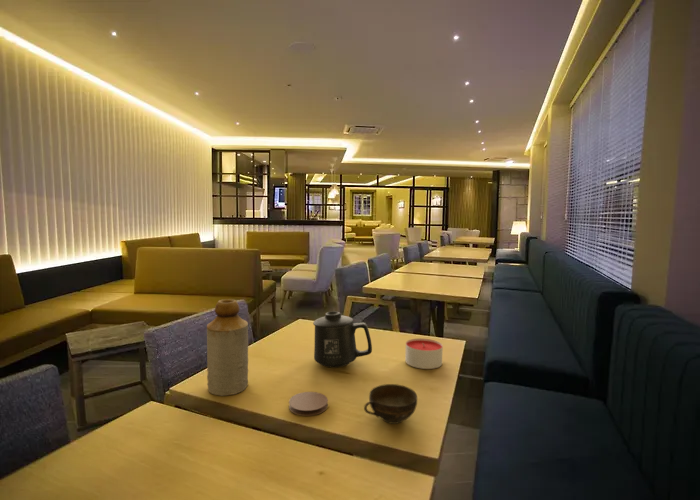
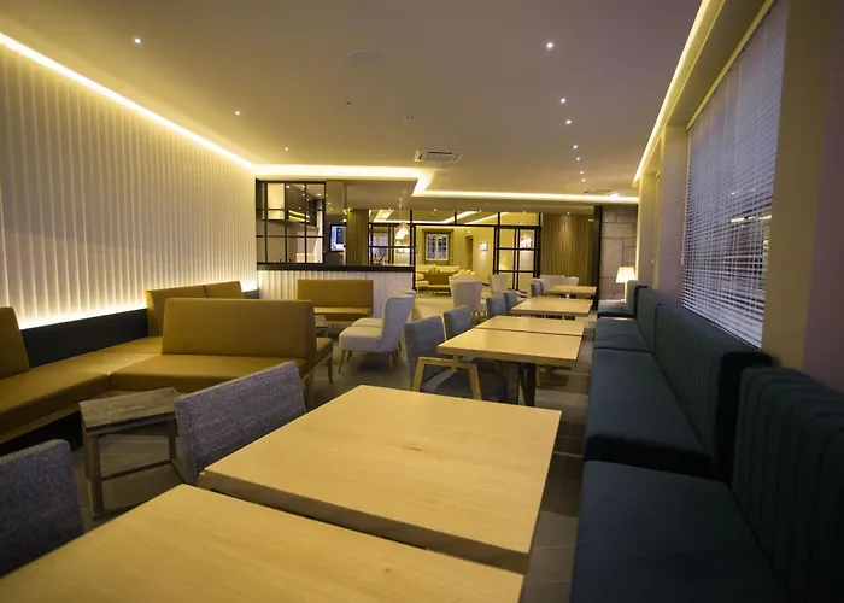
- coaster [288,391,329,417]
- bottle [206,298,249,396]
- mug [312,310,373,369]
- candle [404,337,444,370]
- cup [363,383,418,425]
